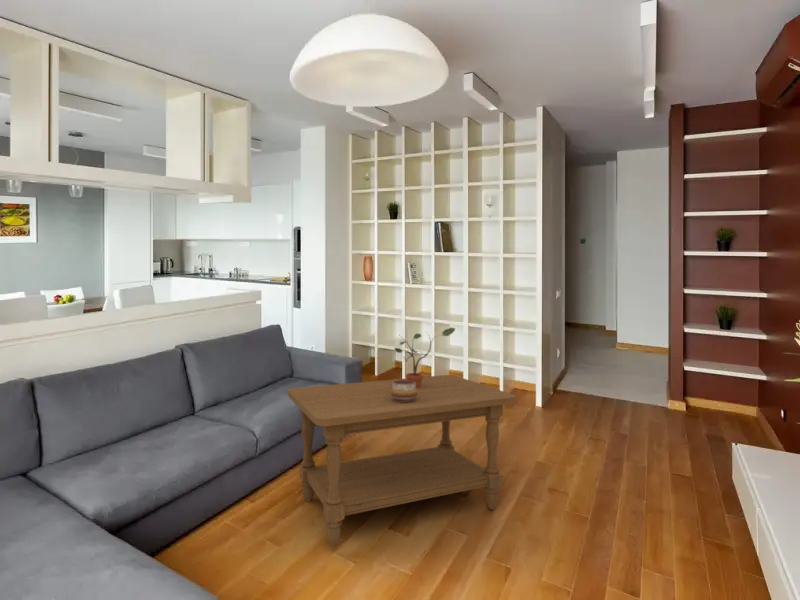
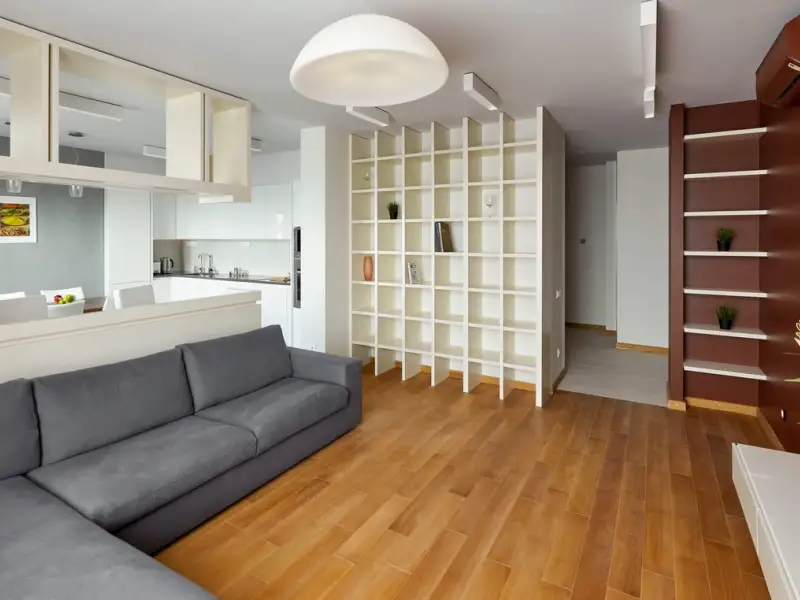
- potted plant [393,327,456,388]
- coffee table [287,374,517,548]
- decorative bowl [391,380,418,402]
